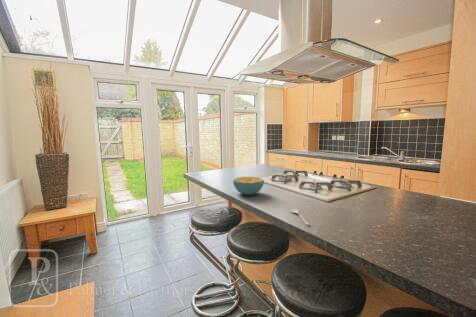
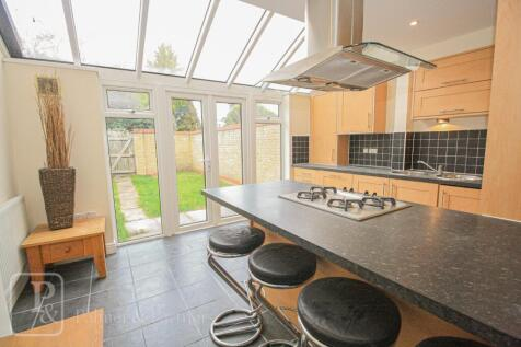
- cereal bowl [232,176,265,196]
- spoon [289,205,311,226]
